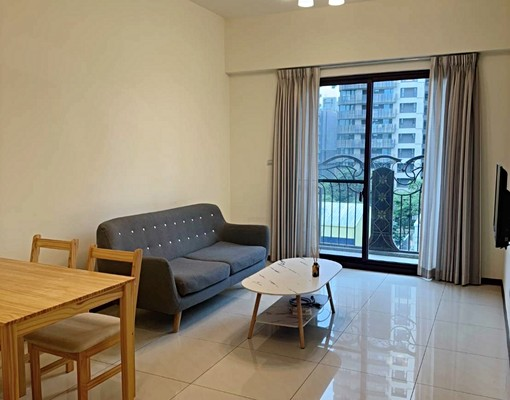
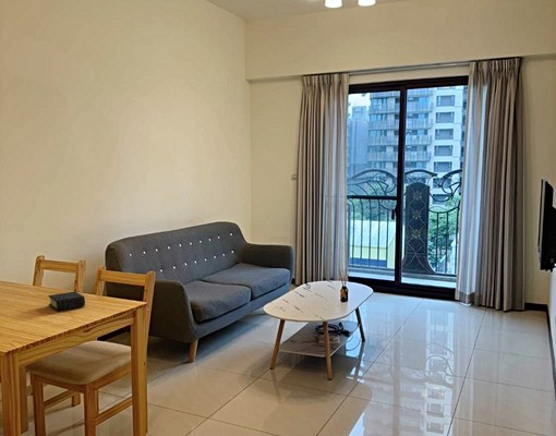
+ book [47,290,86,312]
